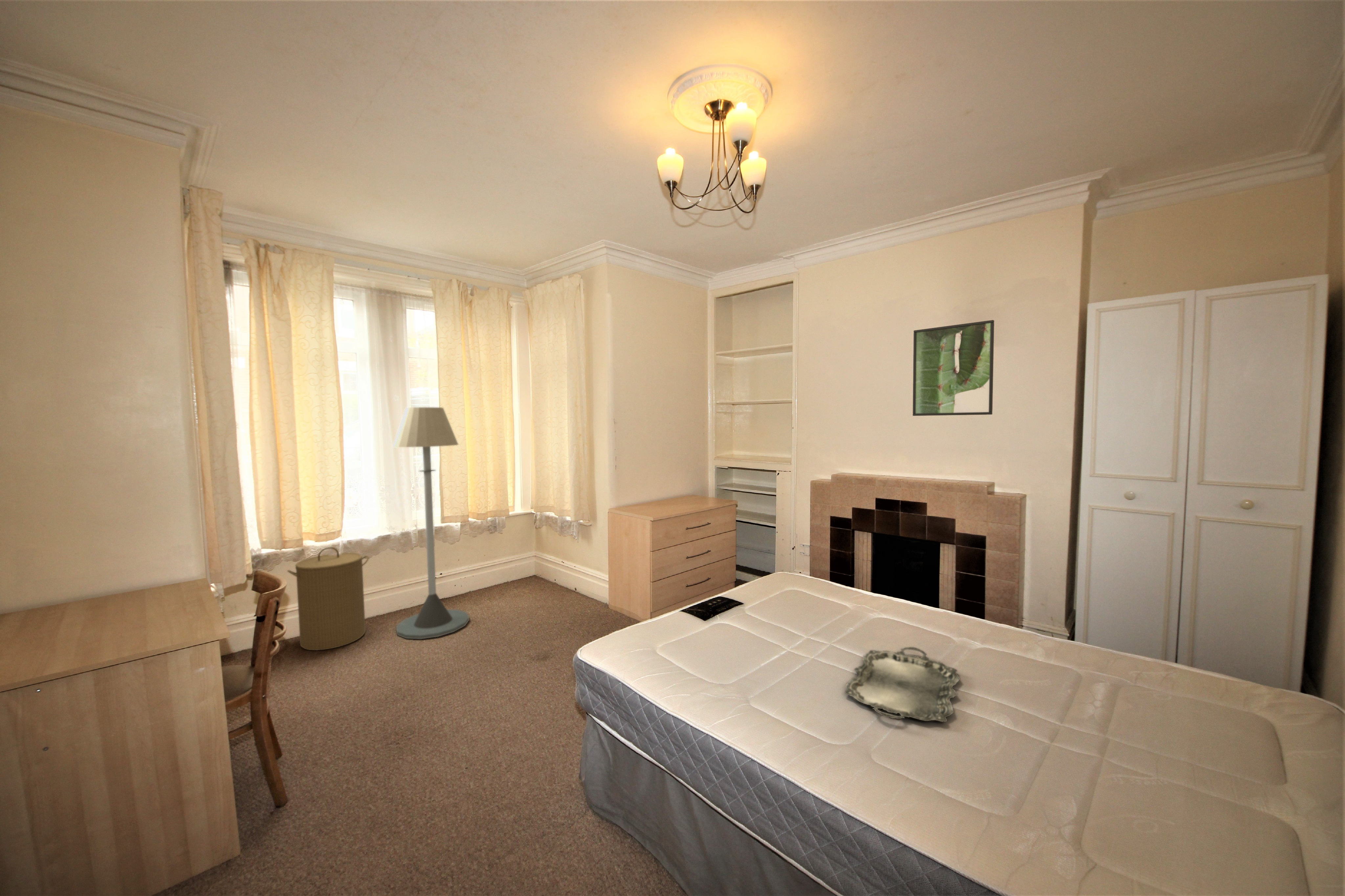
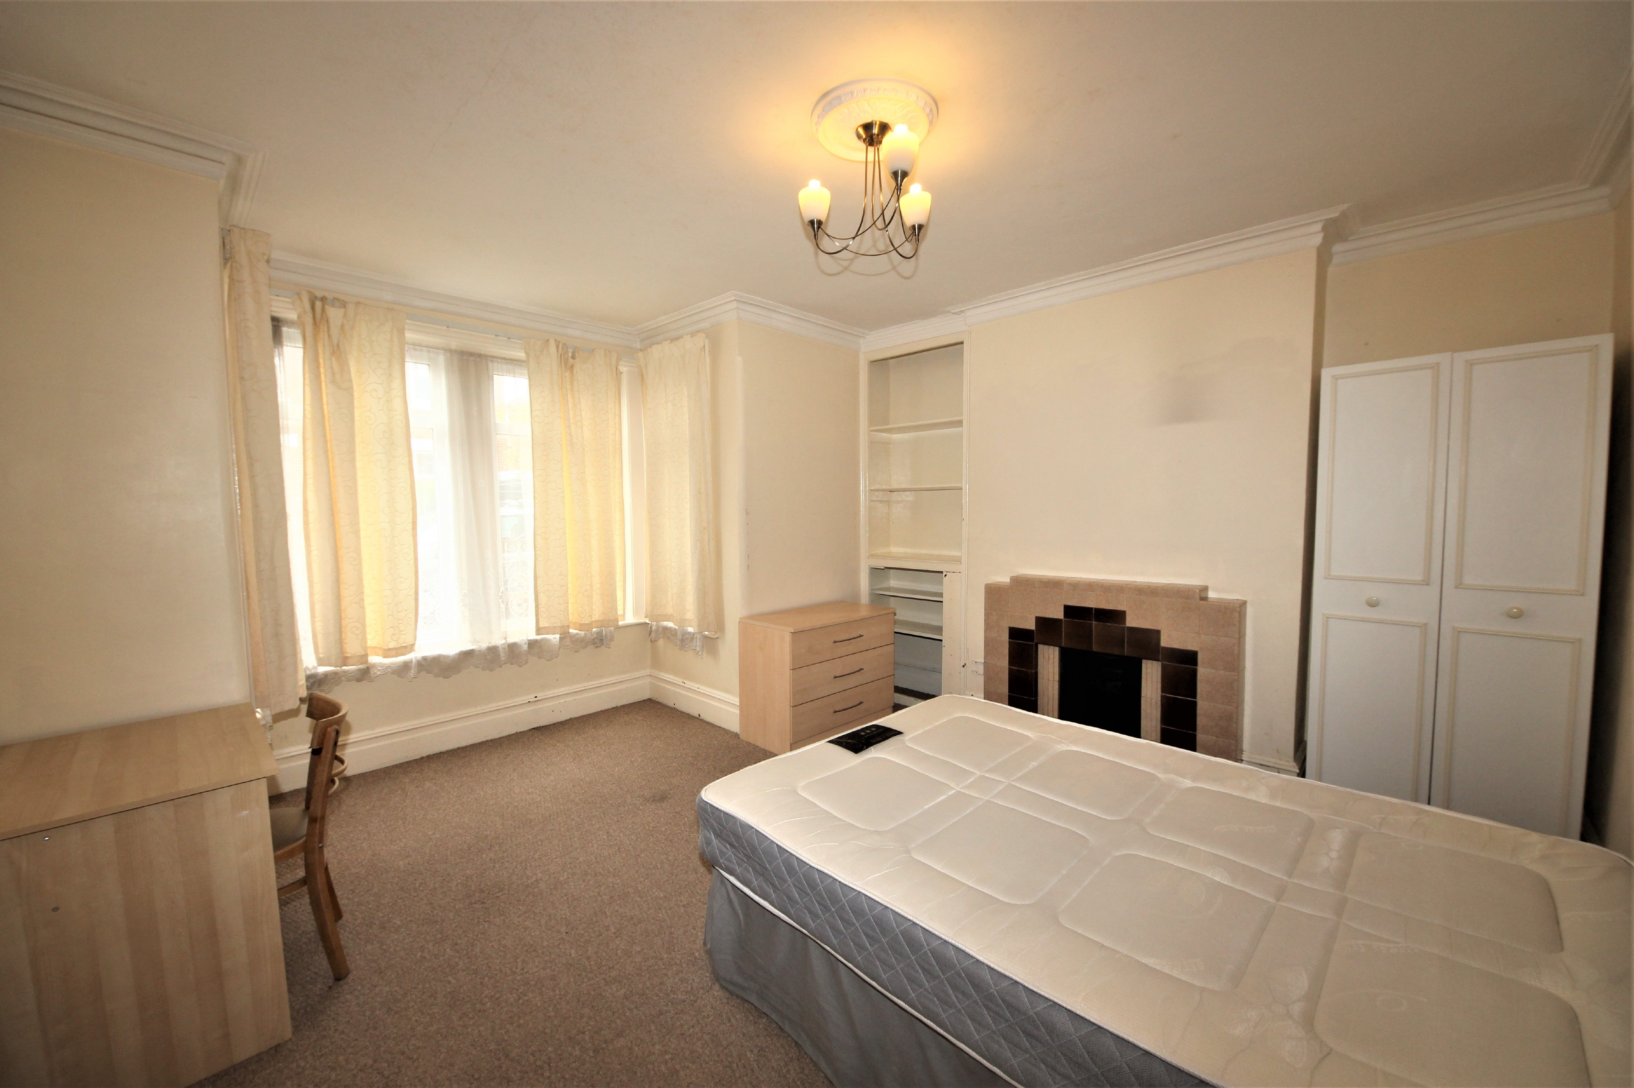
- floor lamp [392,407,470,639]
- laundry hamper [287,547,369,651]
- serving tray [845,647,960,722]
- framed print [912,320,995,416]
